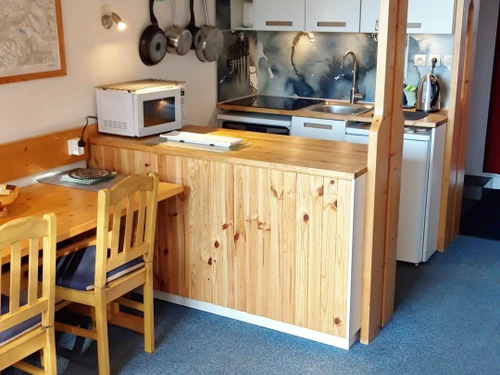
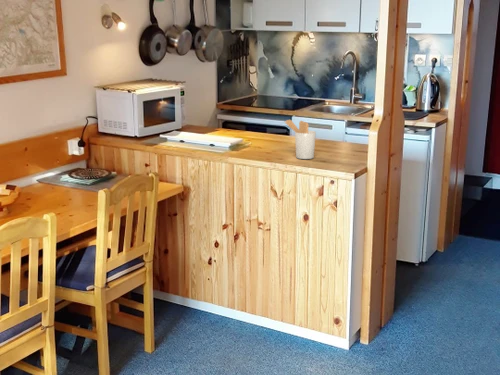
+ utensil holder [283,119,317,160]
